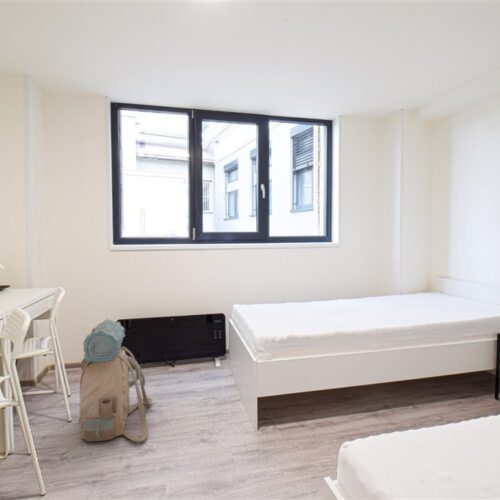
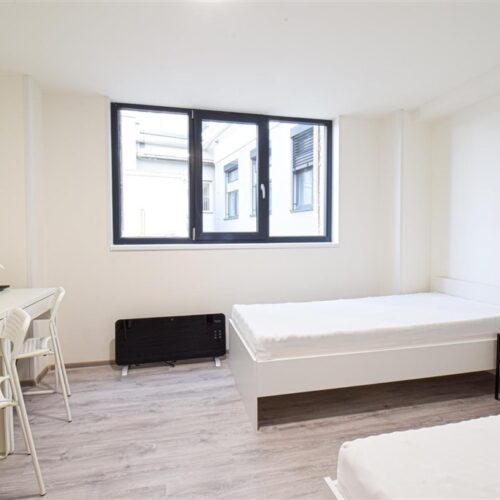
- backpack [78,319,153,443]
